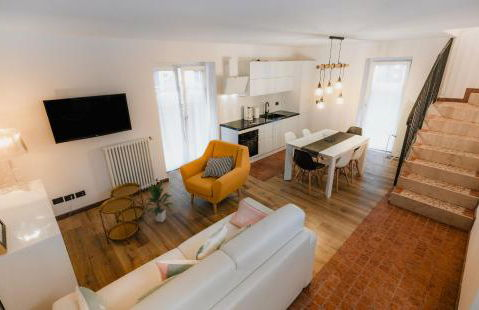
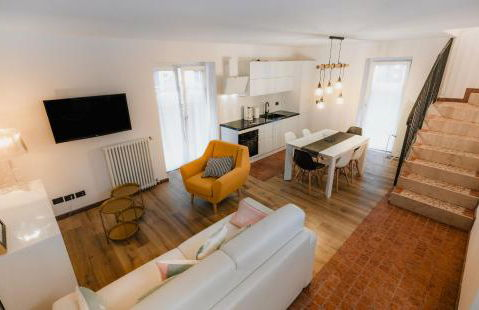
- indoor plant [142,180,175,223]
